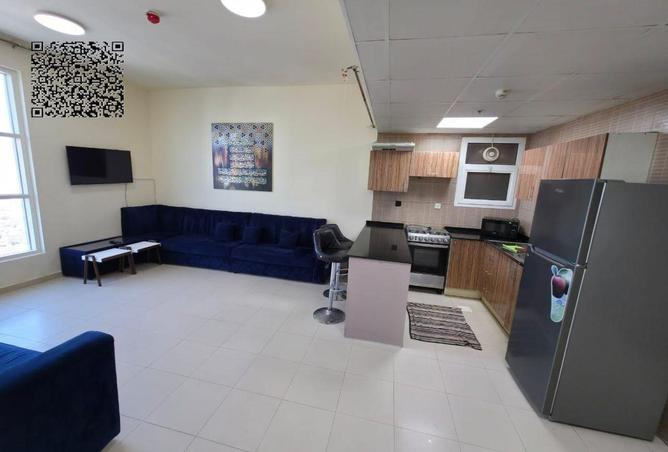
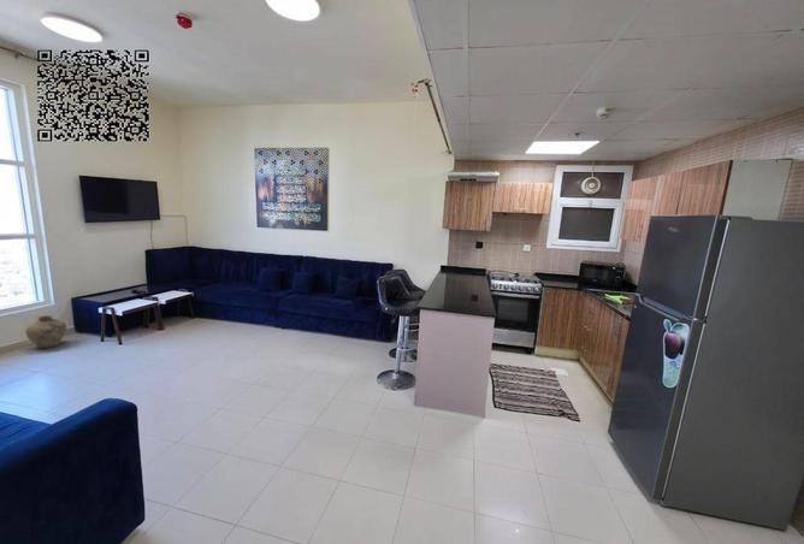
+ vase [24,314,67,349]
